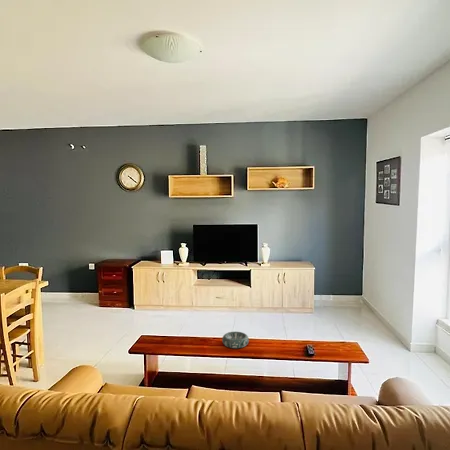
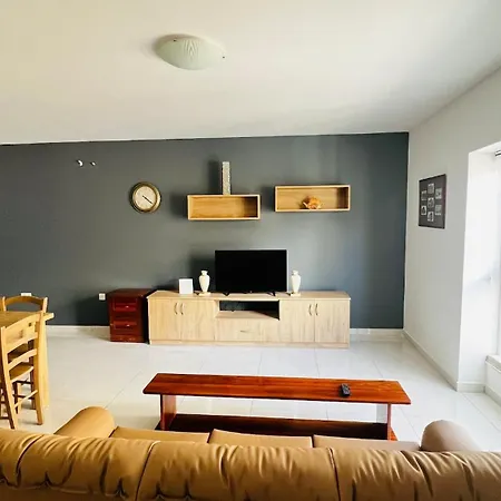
- decorative bowl [221,331,250,349]
